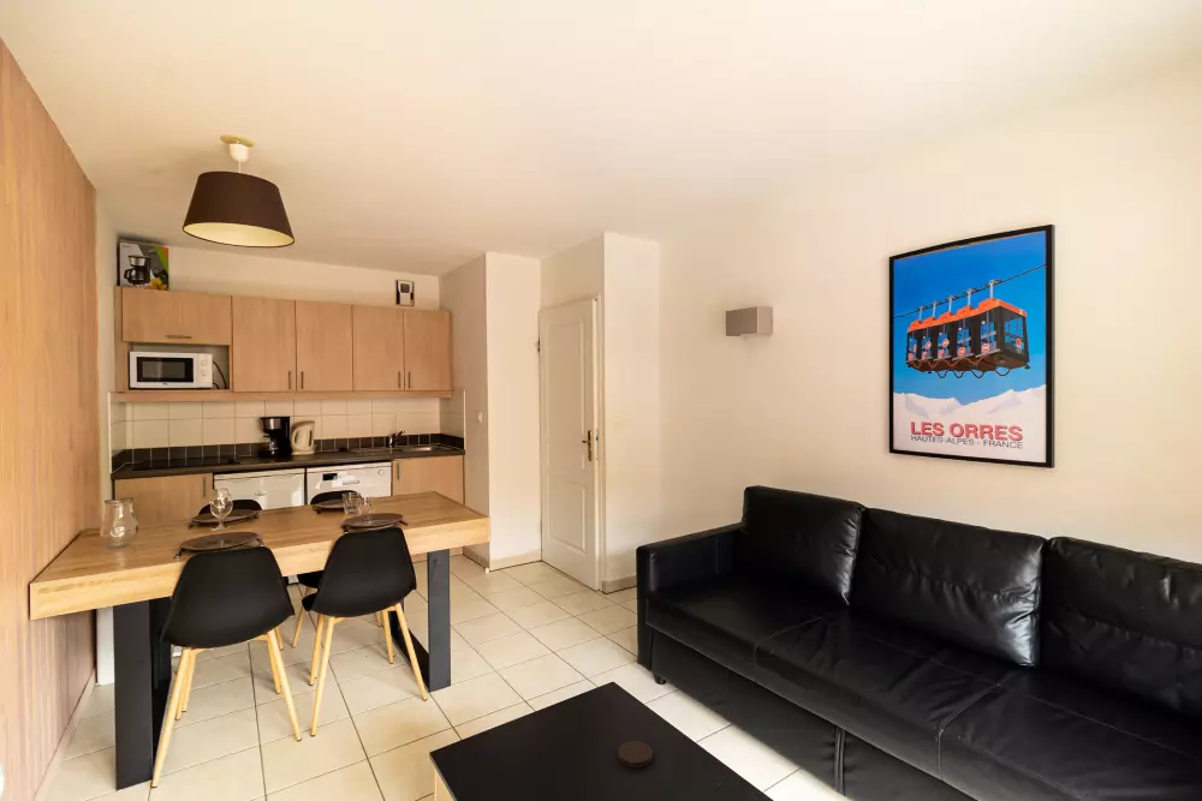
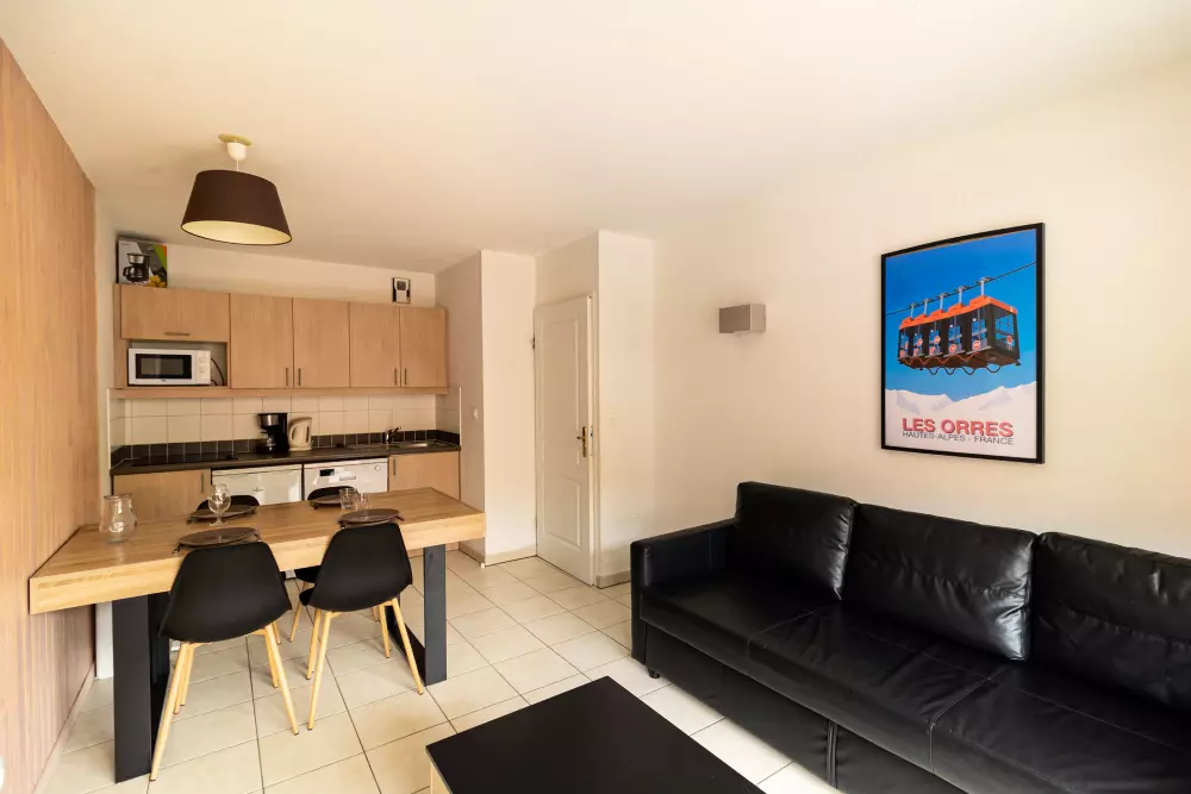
- coaster [617,740,654,769]
